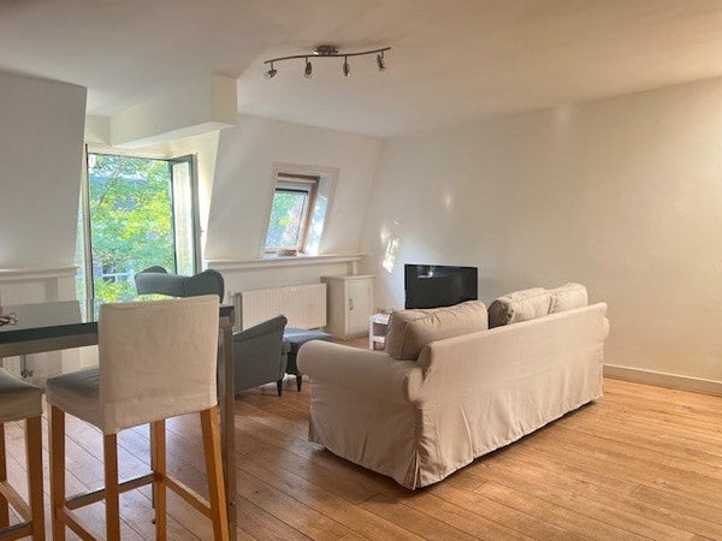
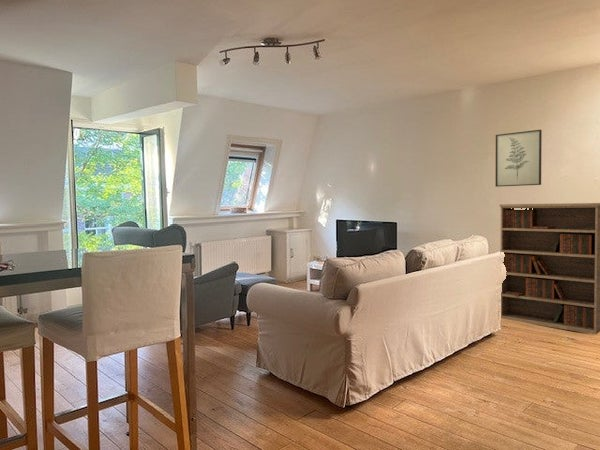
+ bookshelf [499,202,600,335]
+ wall art [495,129,543,188]
